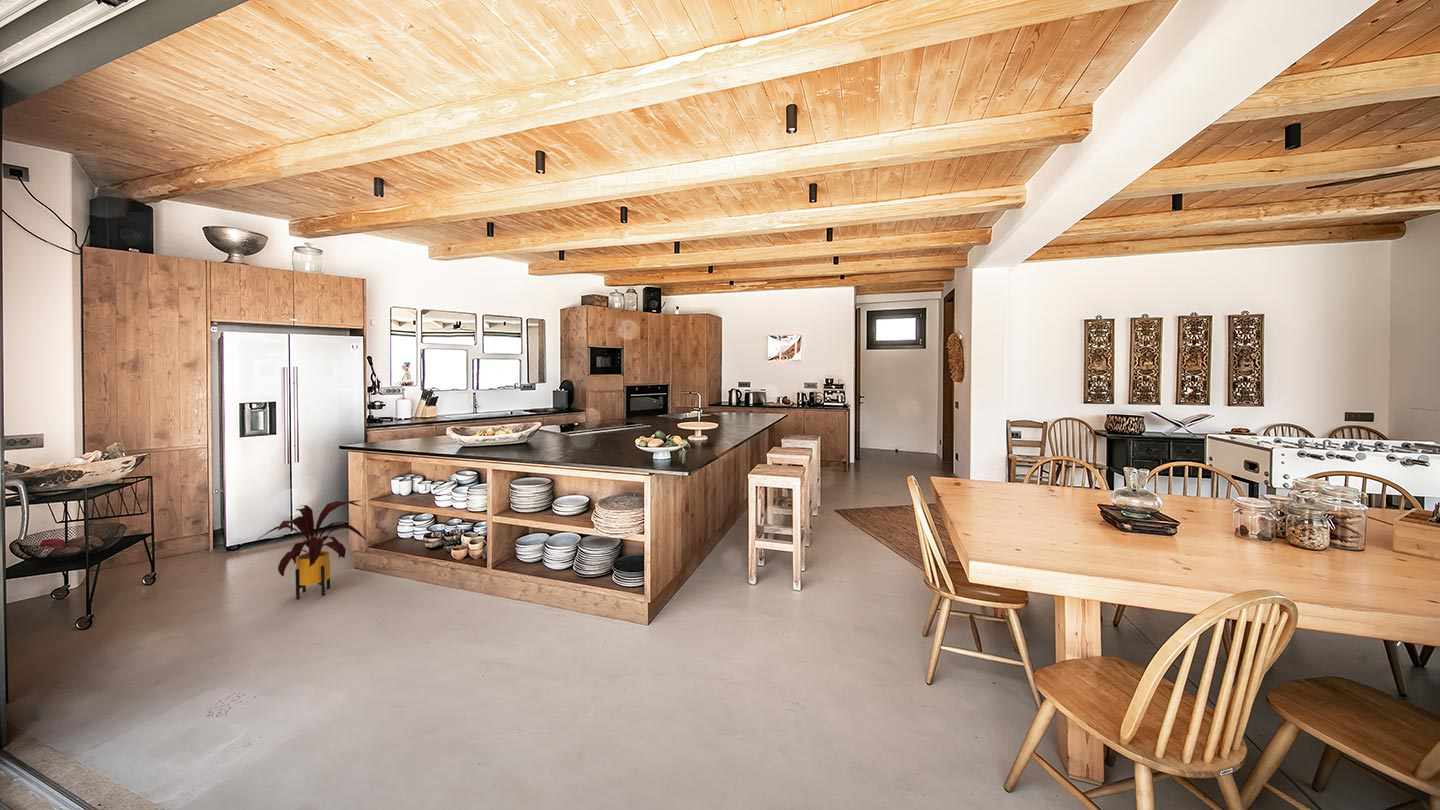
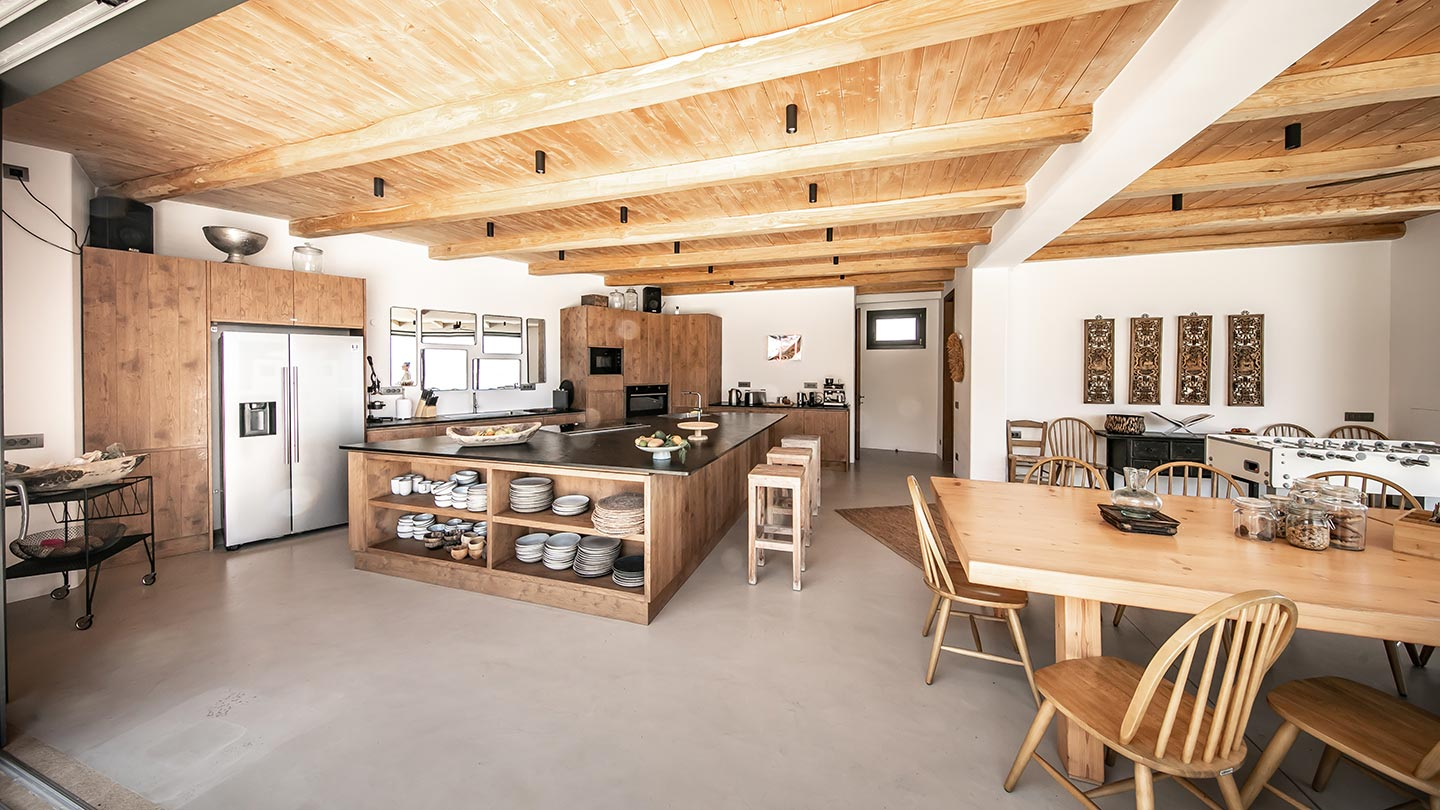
- house plant [257,499,367,600]
